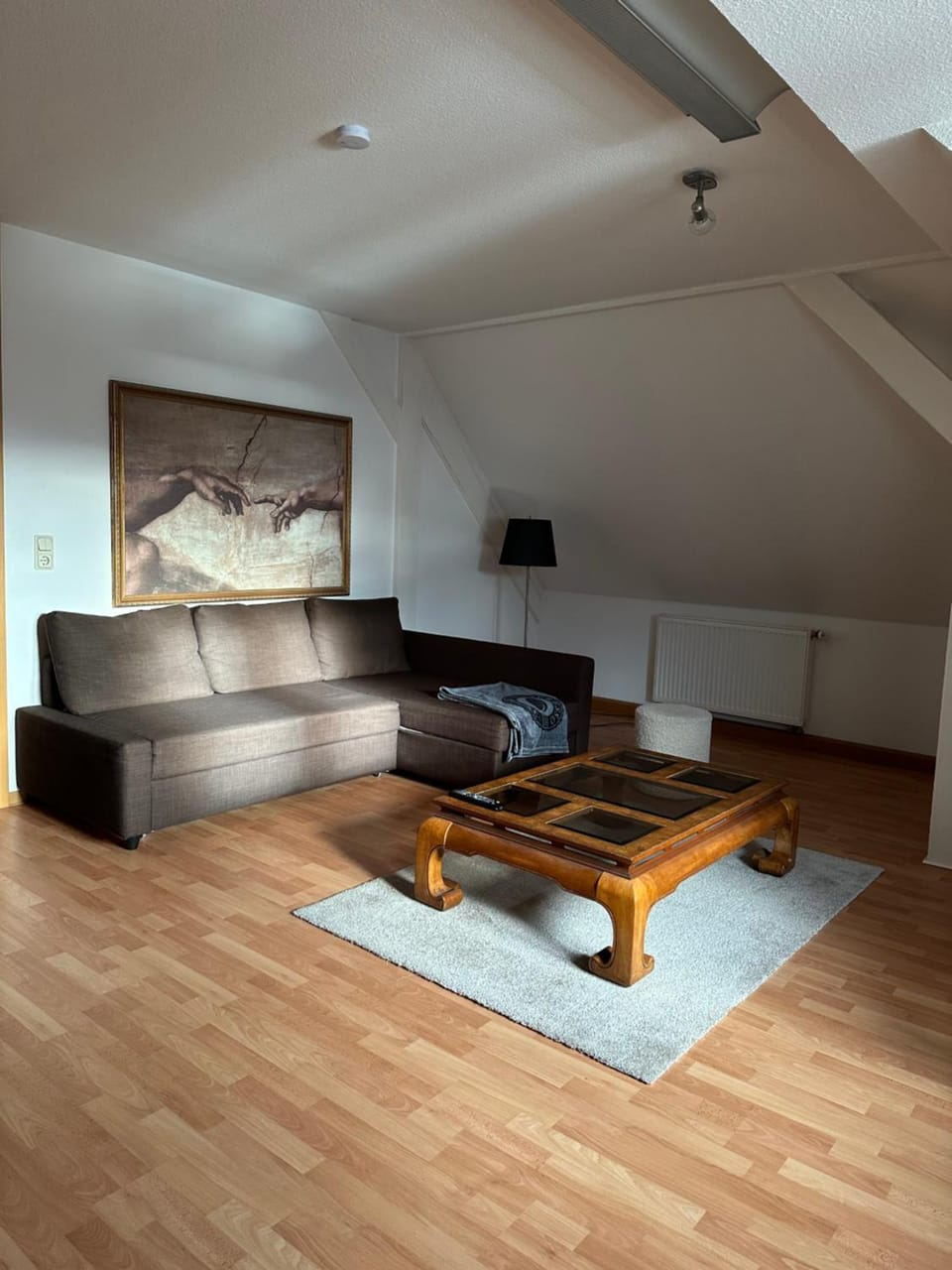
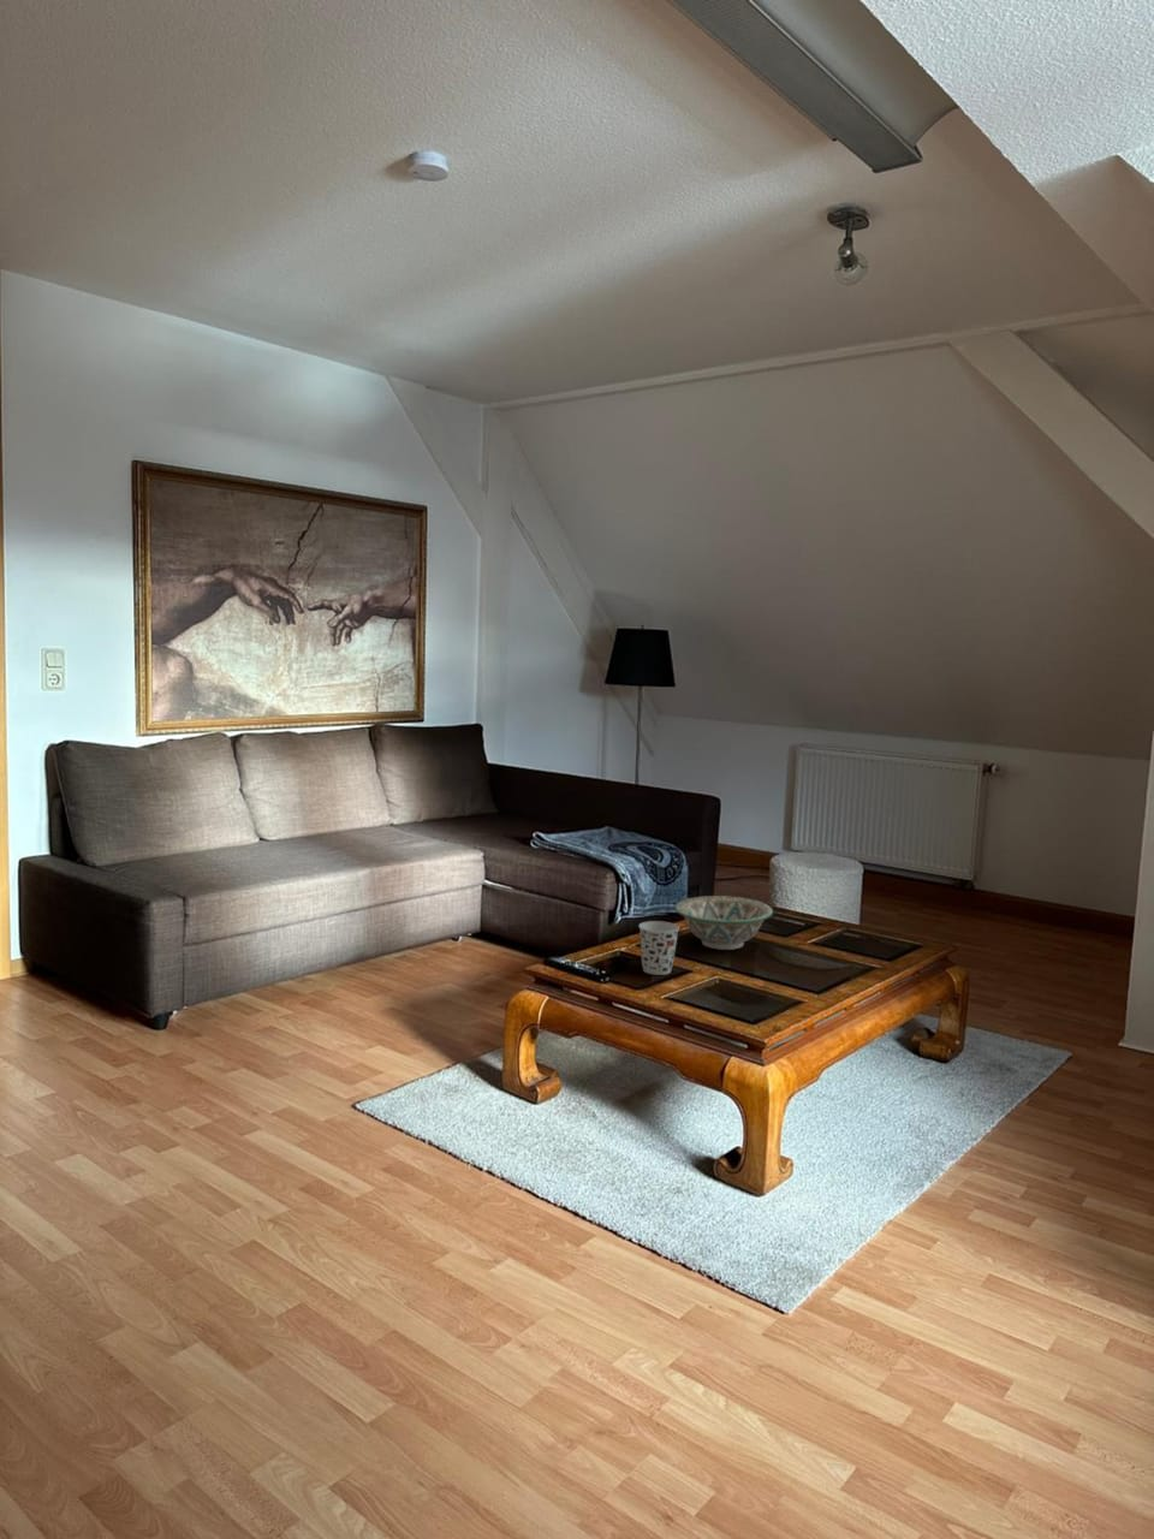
+ cup [638,920,680,977]
+ decorative bowl [674,894,775,951]
